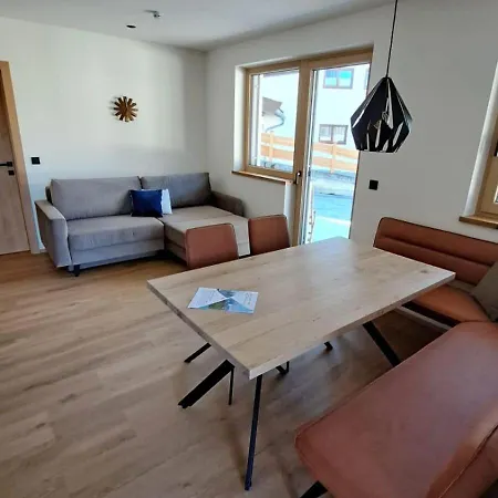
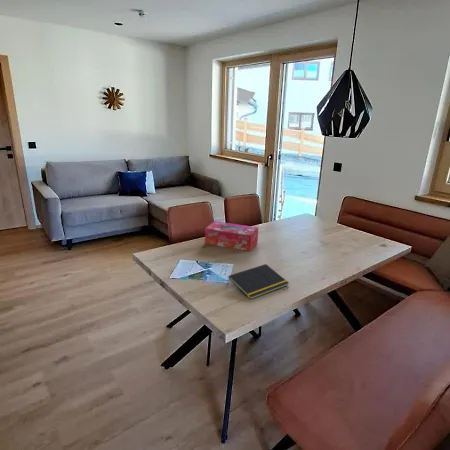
+ tissue box [204,220,259,252]
+ notepad [226,263,290,301]
